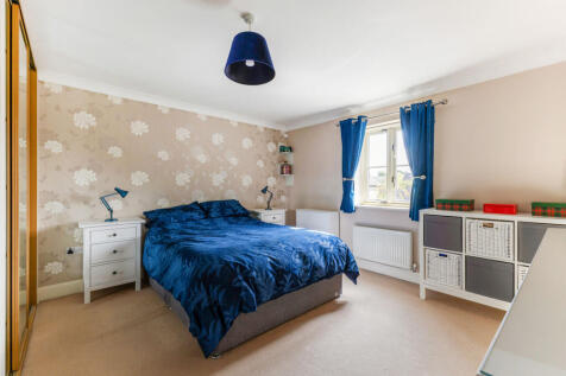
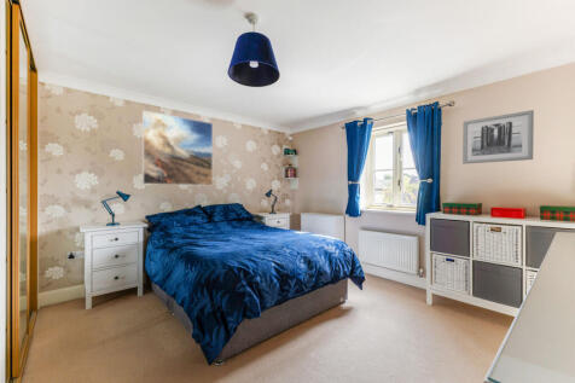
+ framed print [141,110,214,186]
+ wall art [461,109,535,166]
